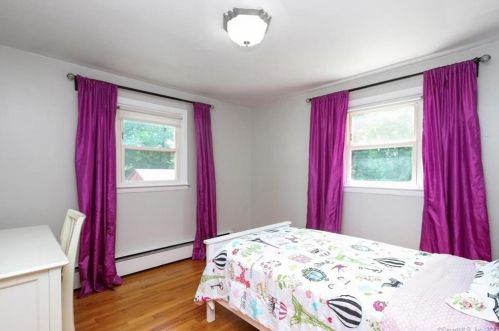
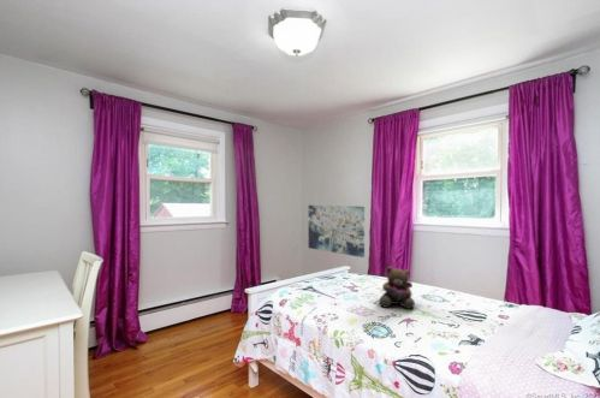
+ teddy bear [379,266,416,310]
+ wall art [308,204,366,259]
